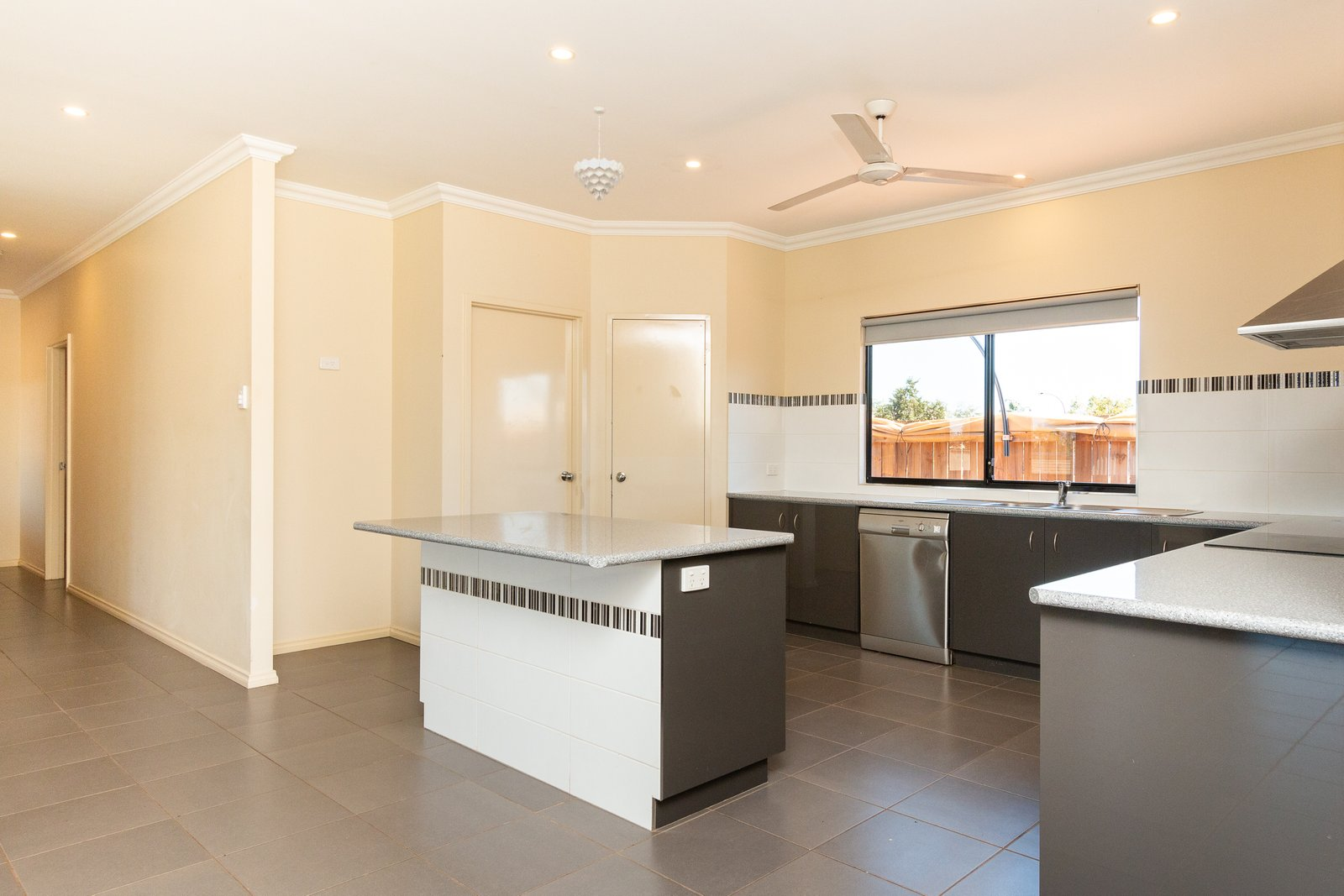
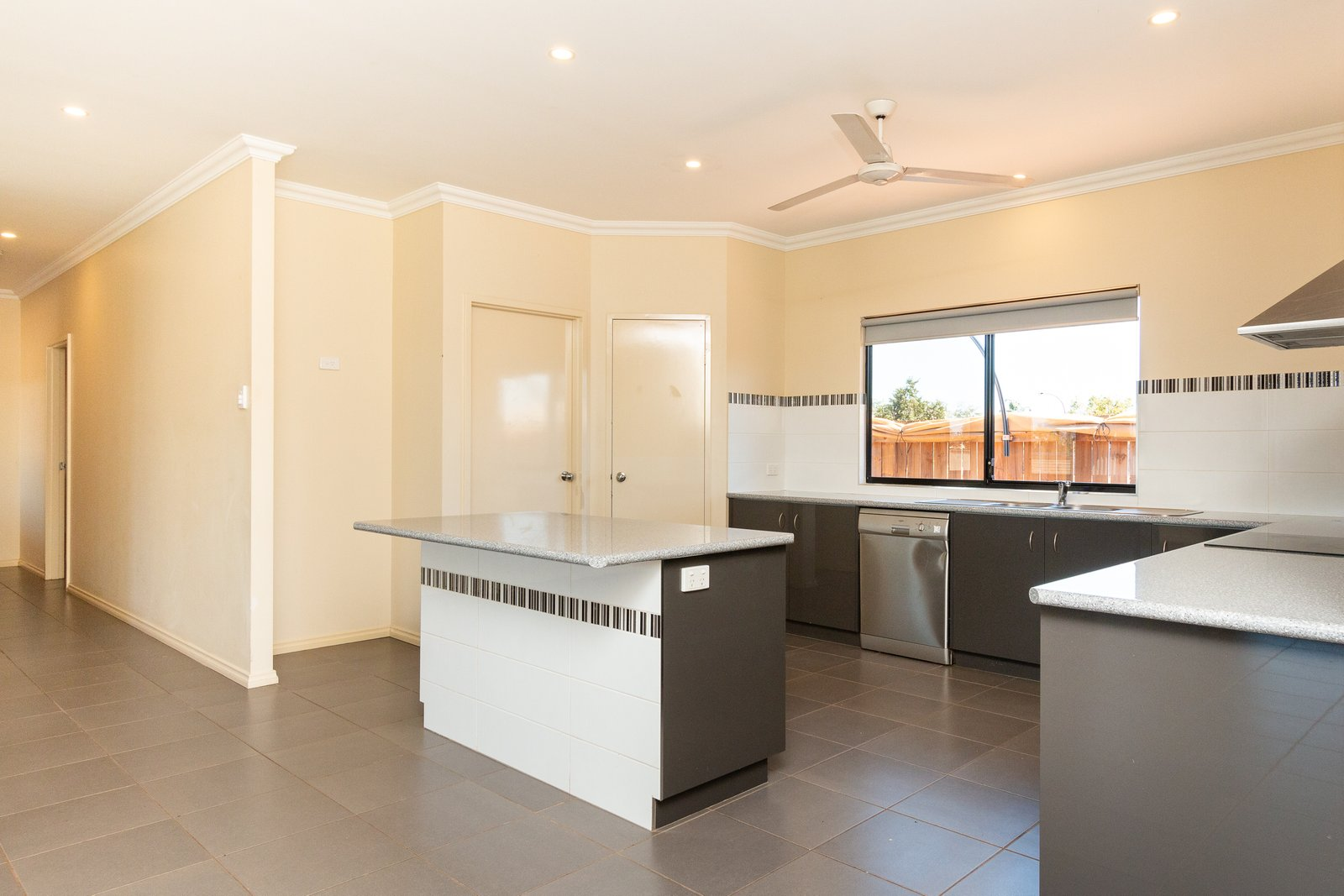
- pendant light [573,106,625,202]
